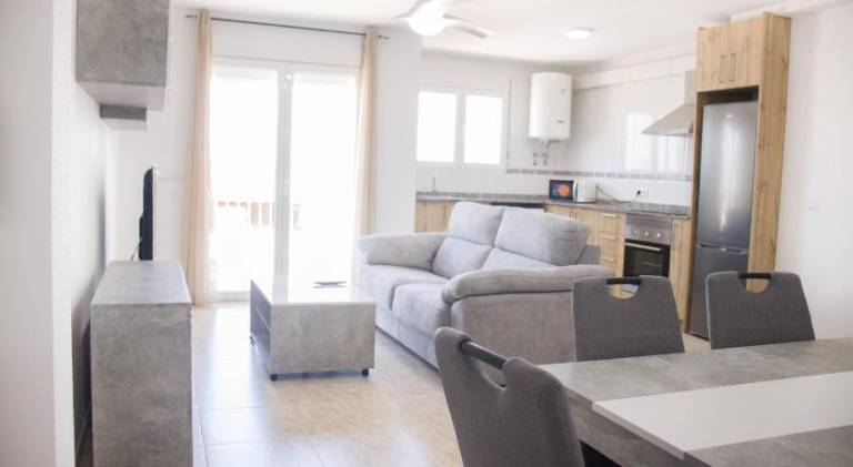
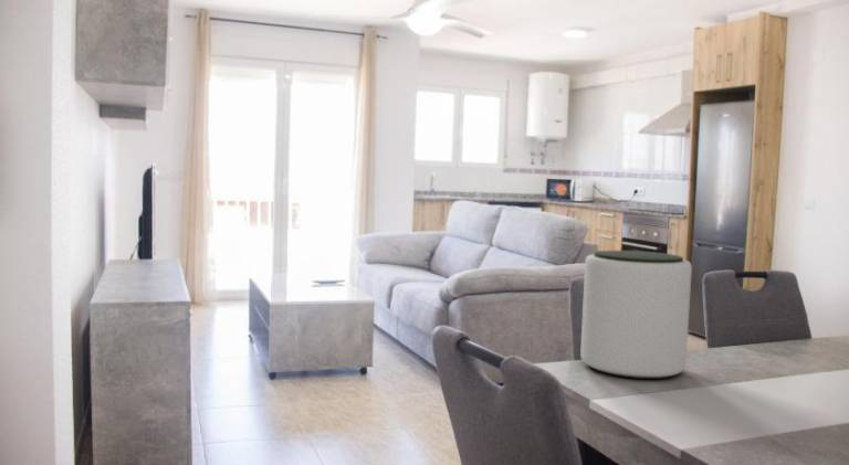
+ plant pot [579,250,693,380]
